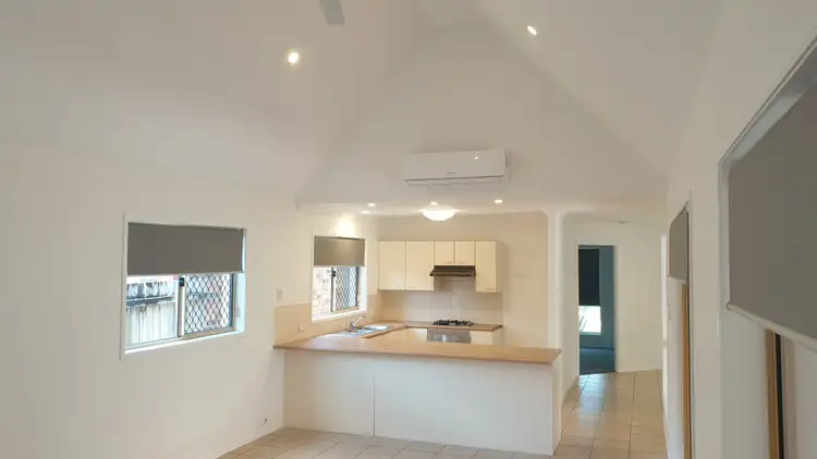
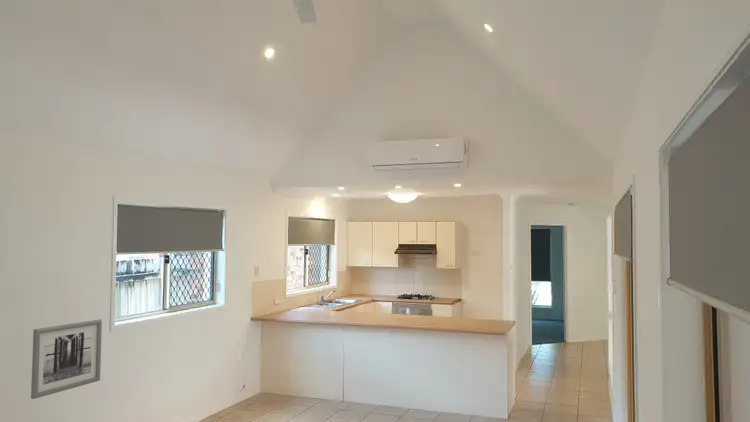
+ wall art [30,318,103,400]
